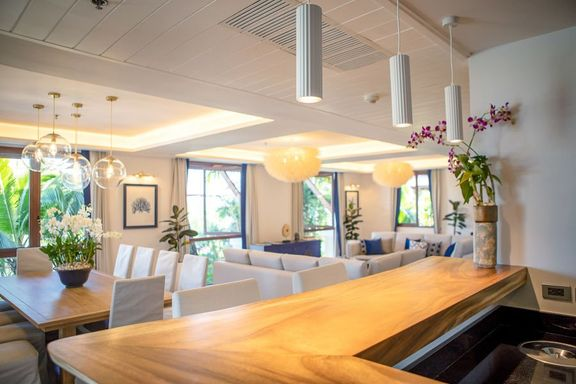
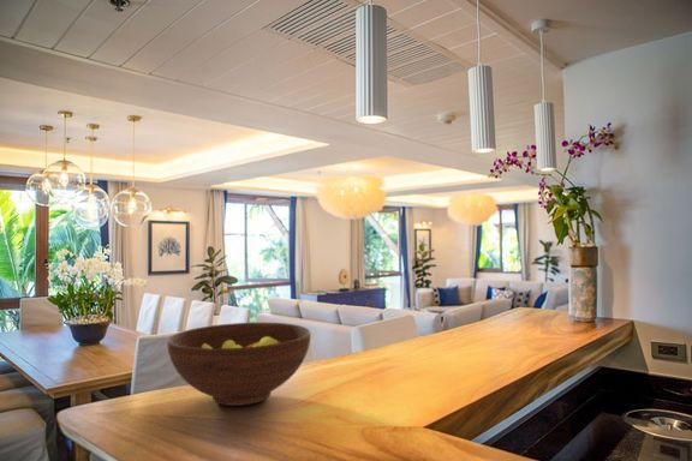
+ fruit bowl [166,322,312,407]
